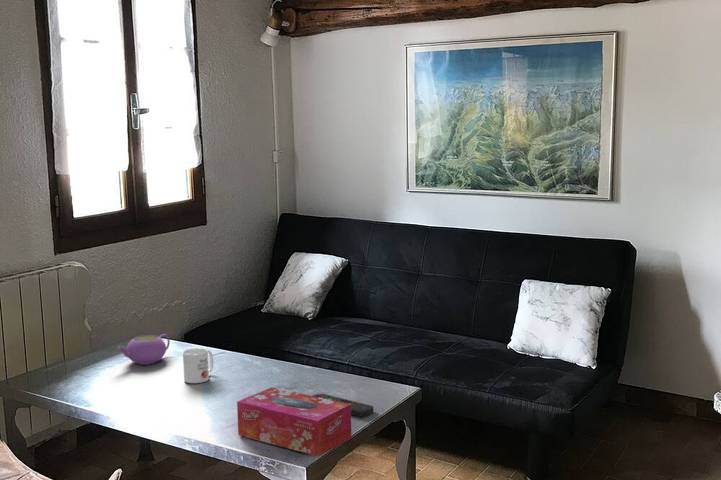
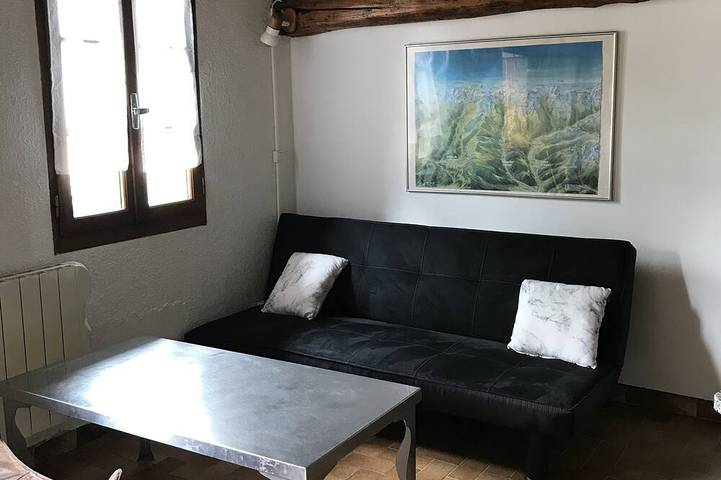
- mug [182,347,214,384]
- remote control [312,393,374,418]
- tissue box [236,386,352,457]
- teapot [117,333,171,366]
